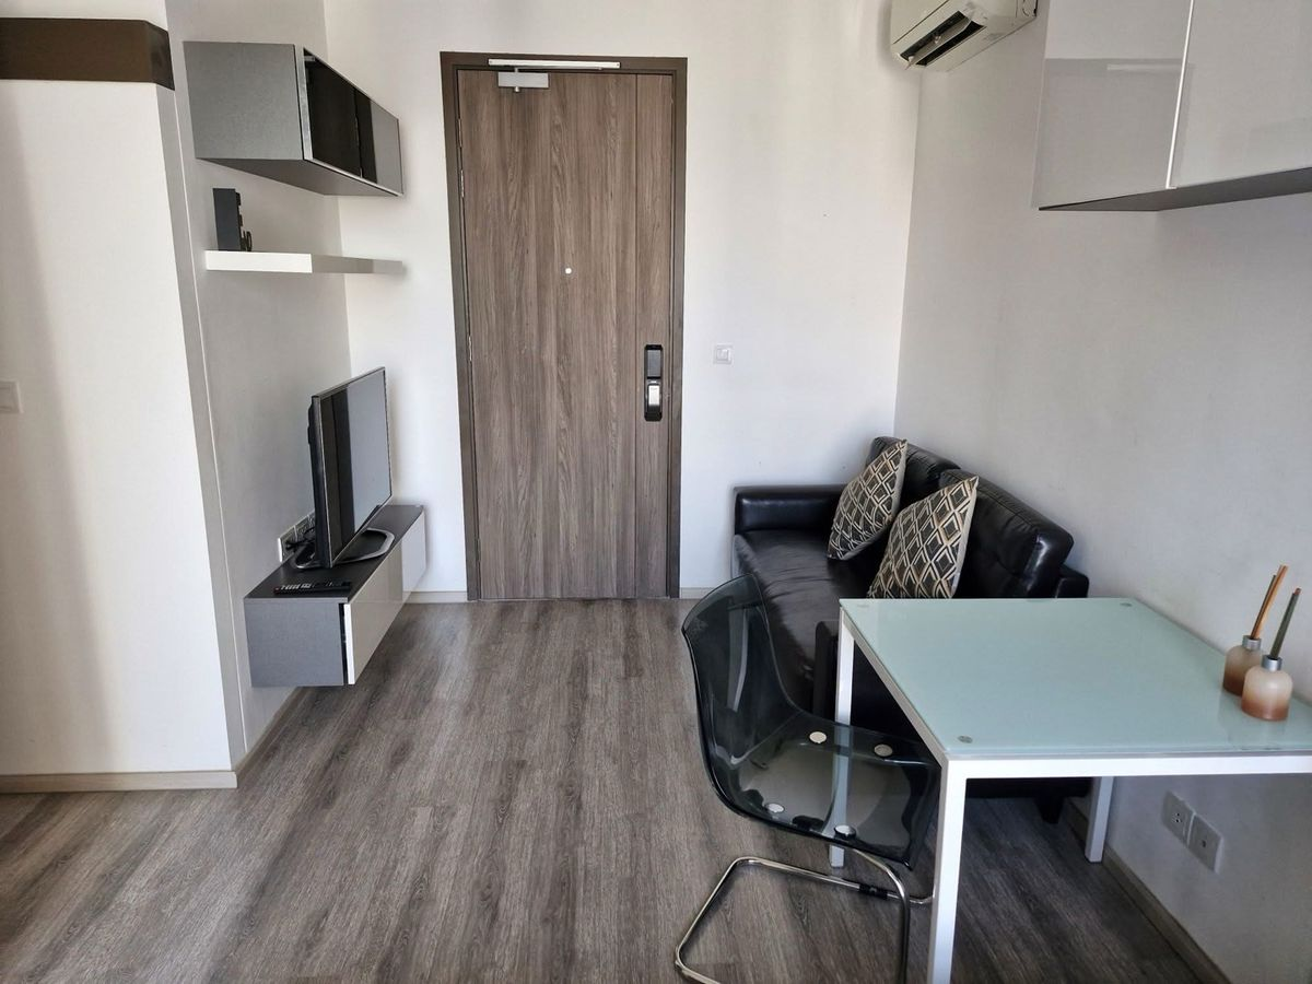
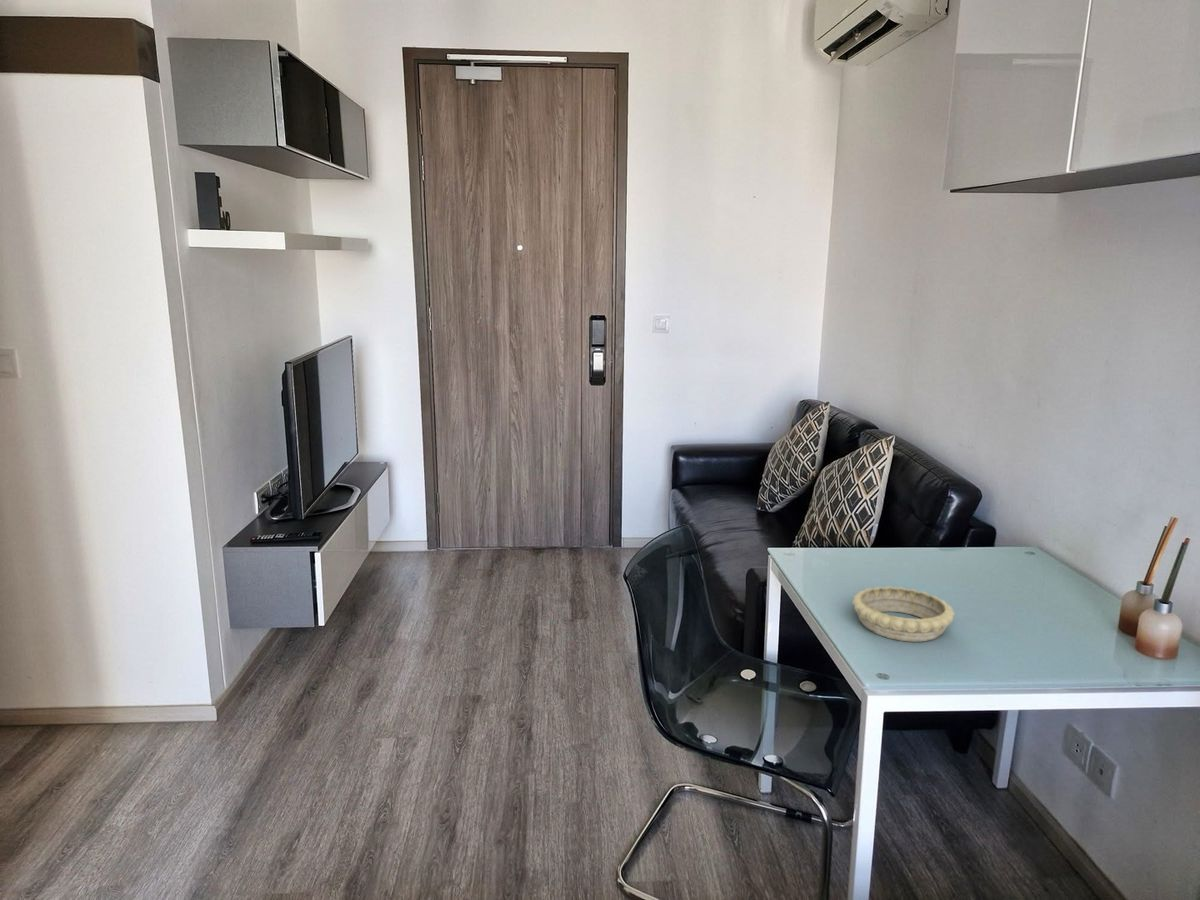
+ decorative bowl [851,585,956,642]
